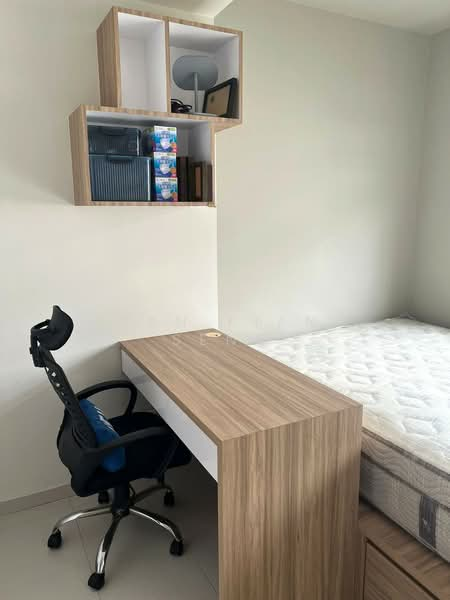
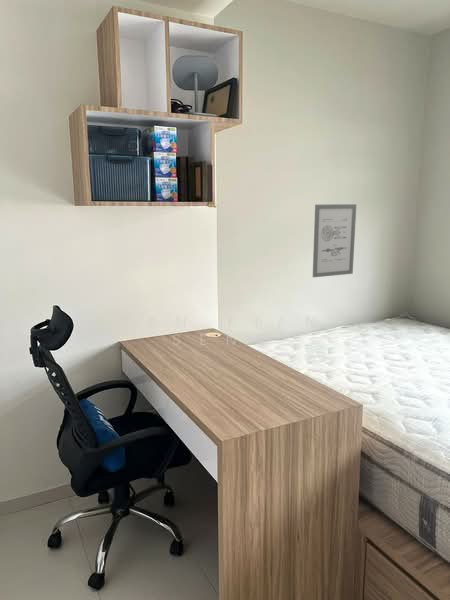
+ wall art [312,203,357,278]
